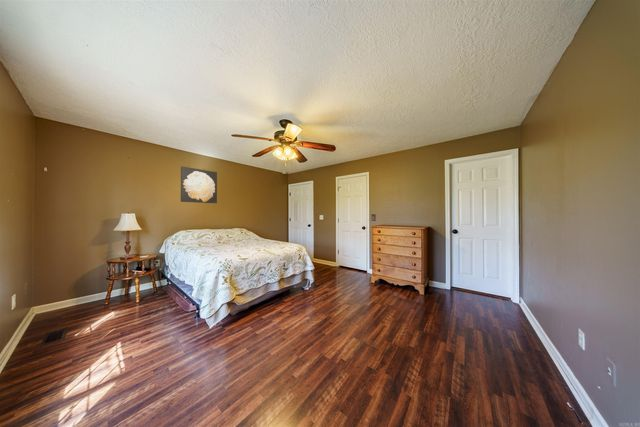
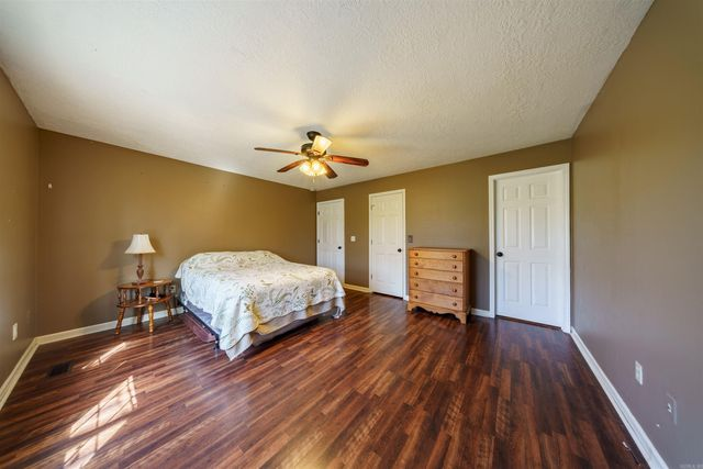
- wall art [180,166,218,204]
